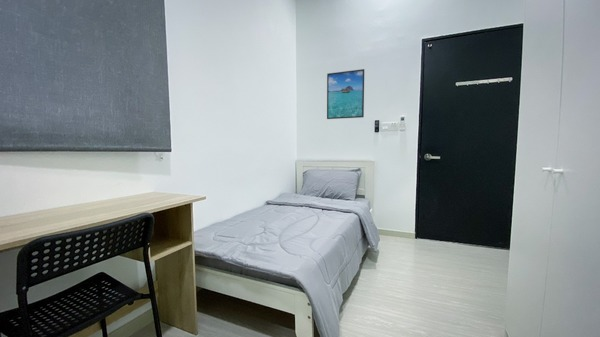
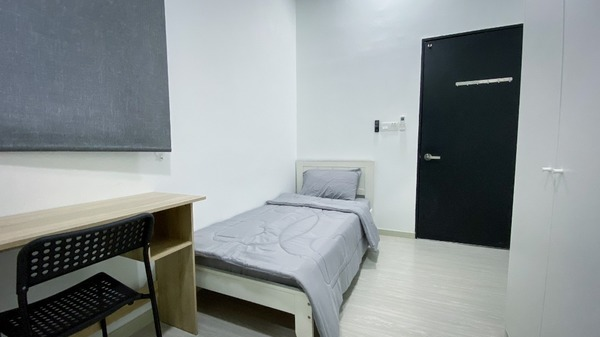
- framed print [326,68,365,120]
